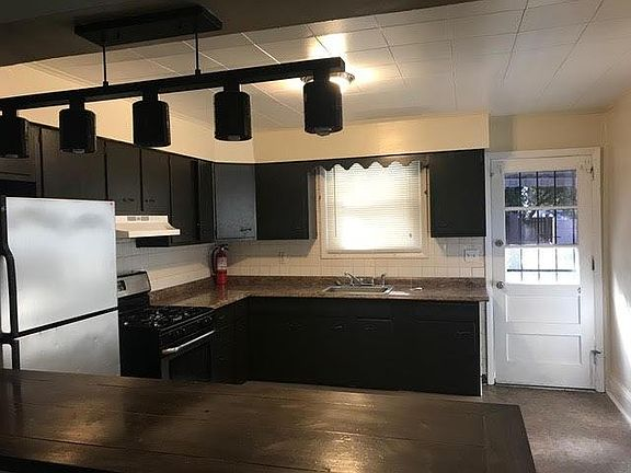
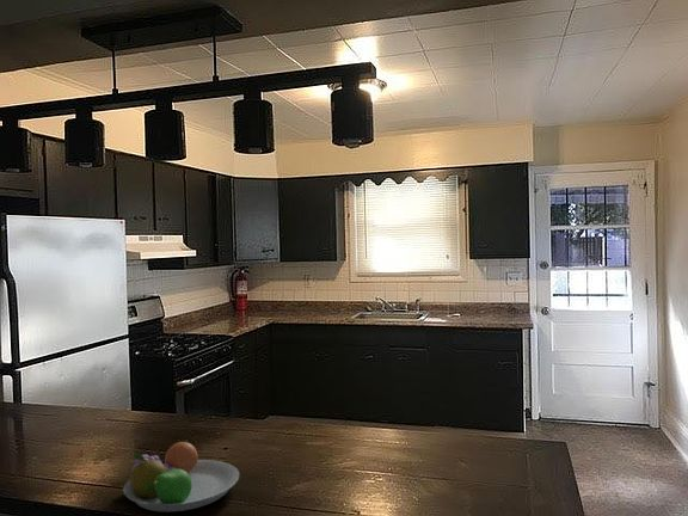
+ fruit bowl [122,438,240,514]
